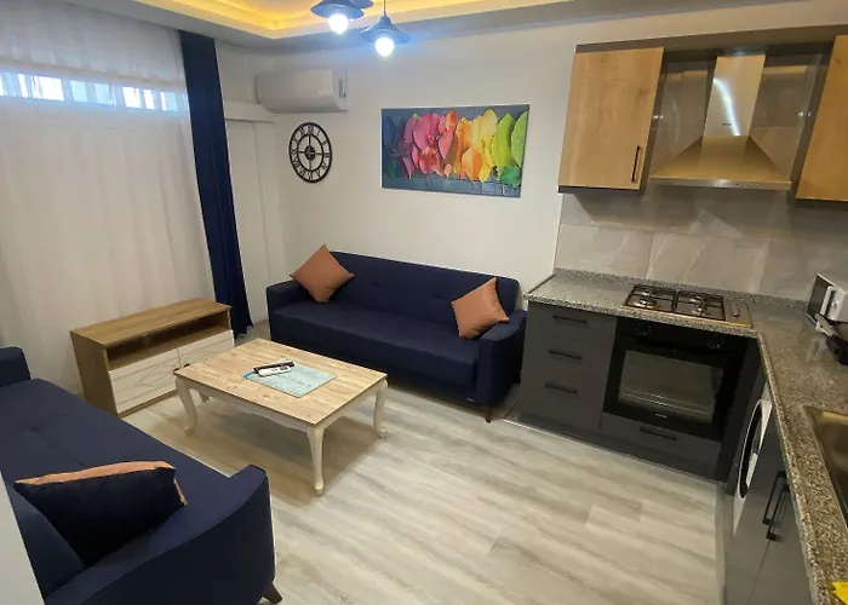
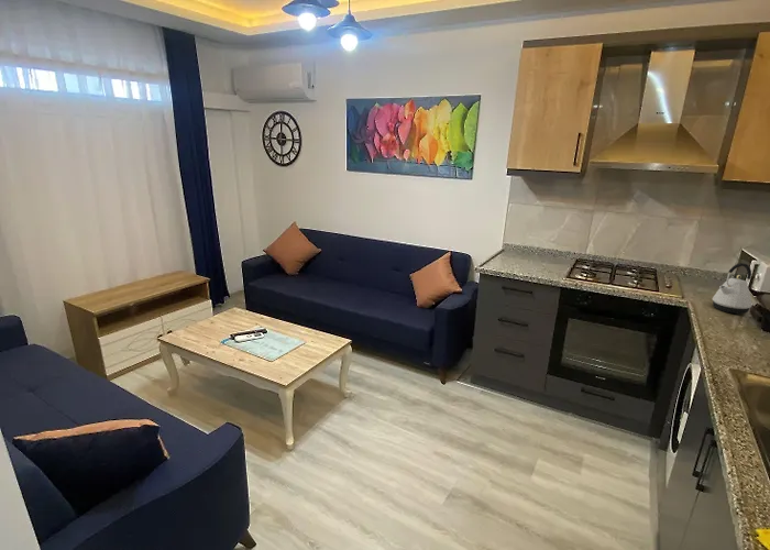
+ kettle [712,262,754,315]
